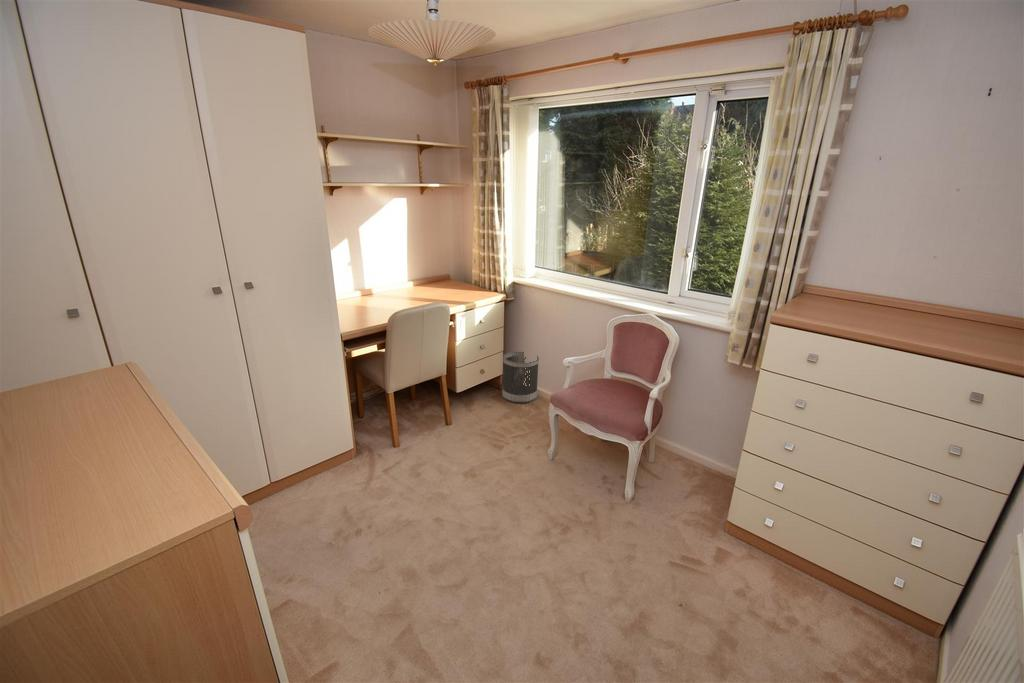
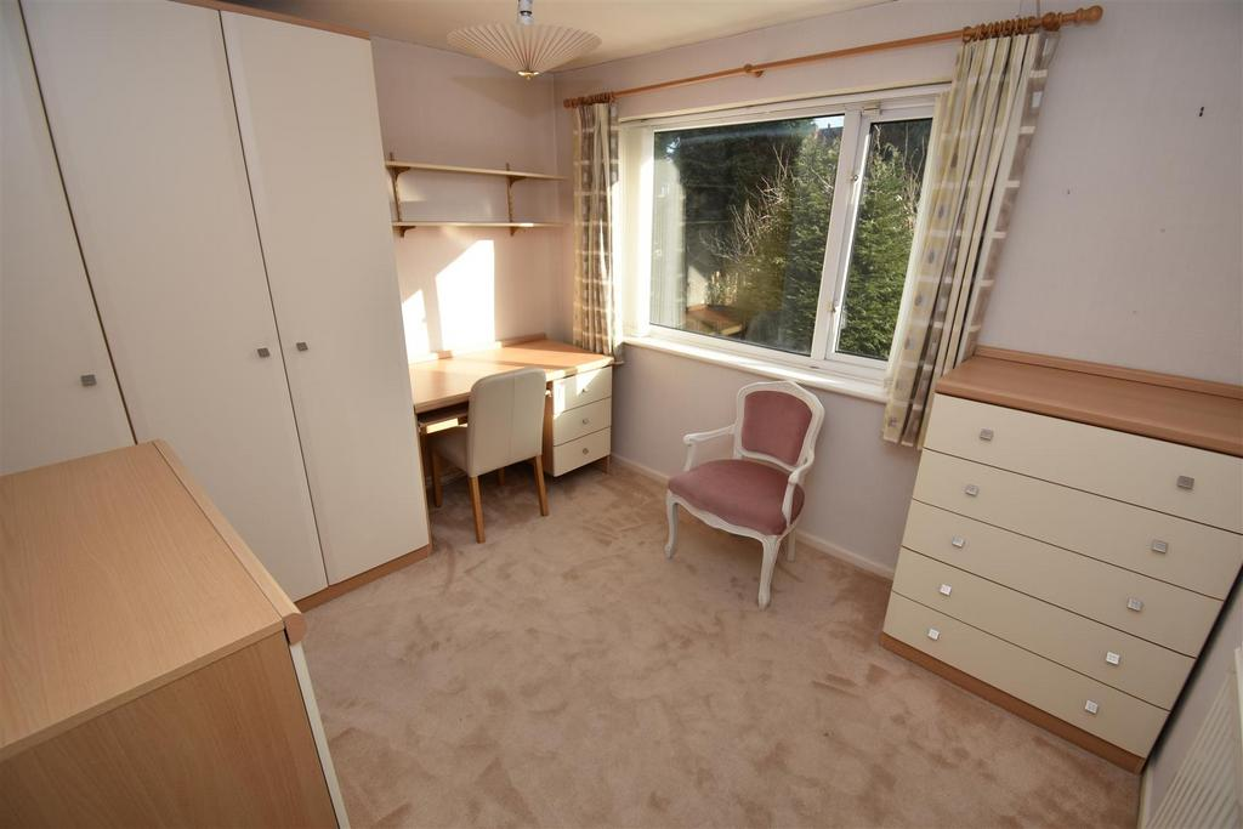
- wastebasket [501,351,540,404]
